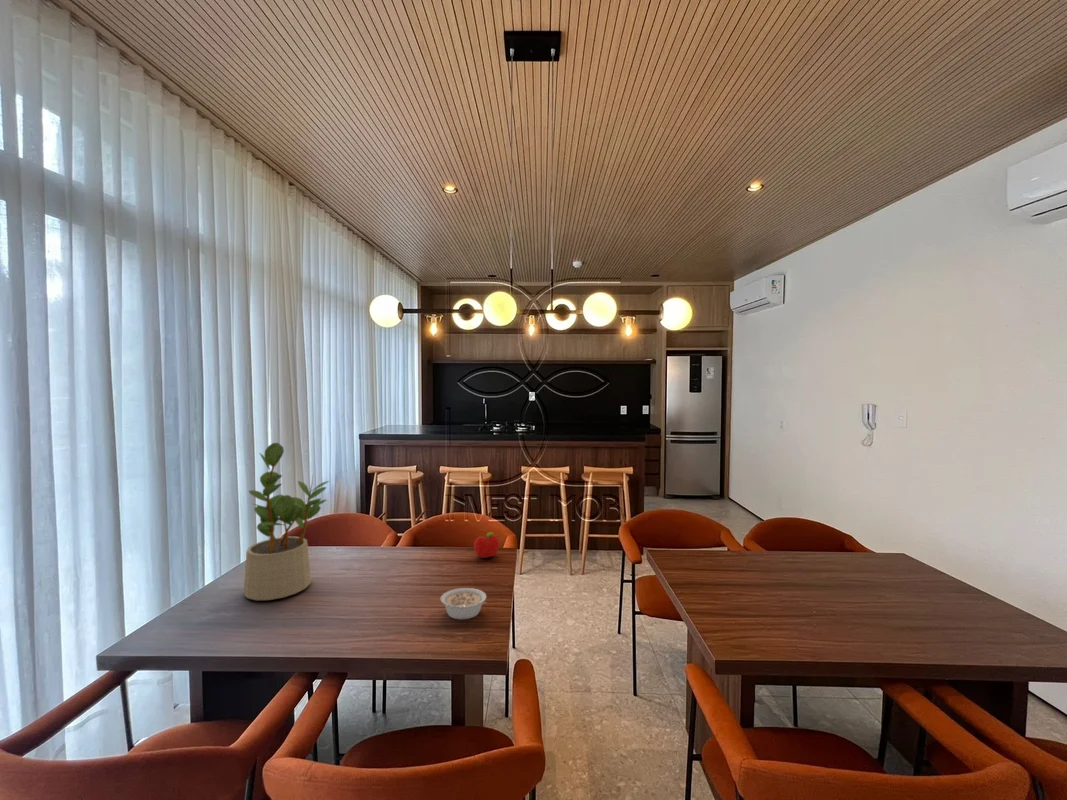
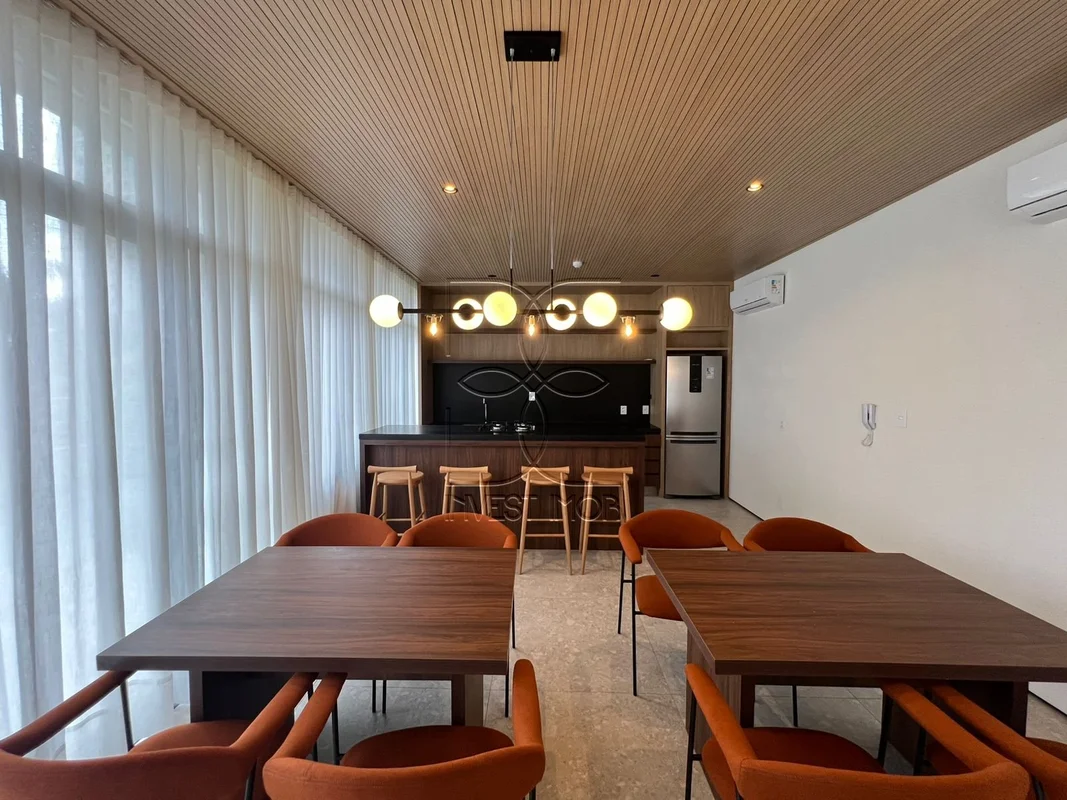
- fruit [473,531,500,559]
- legume [439,587,488,621]
- potted plant [243,442,330,601]
